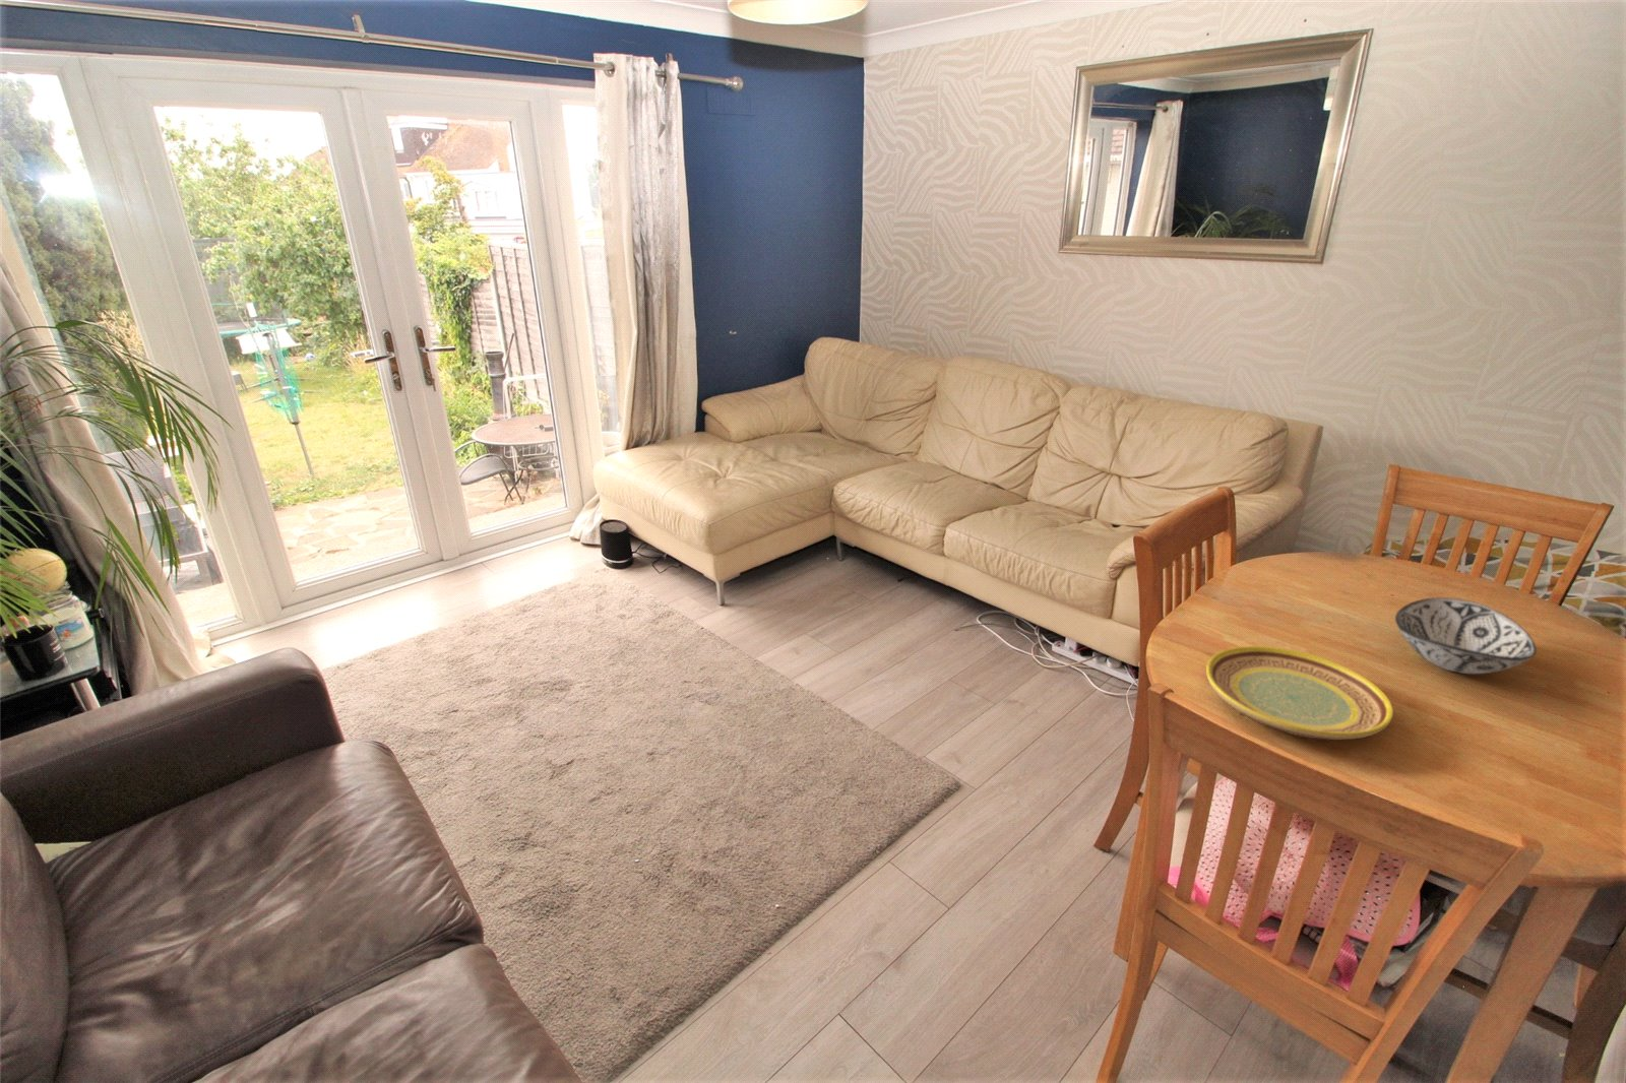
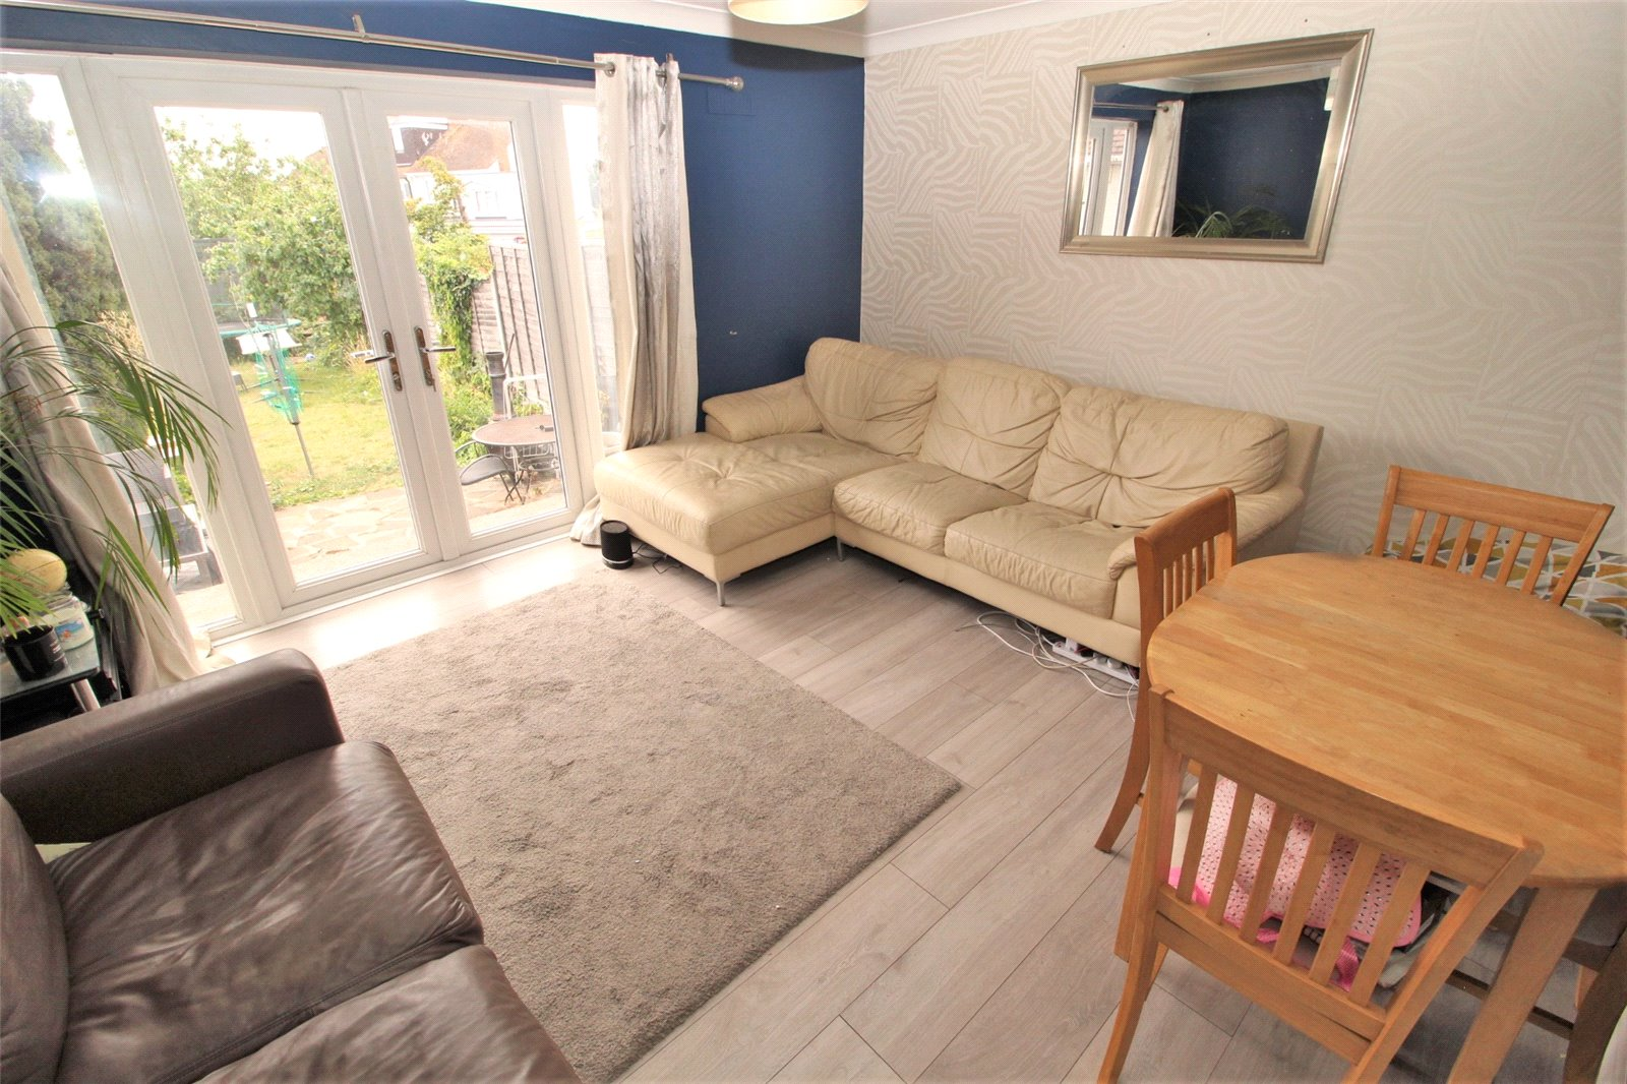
- plate [1205,645,1394,742]
- decorative bowl [1394,596,1538,674]
